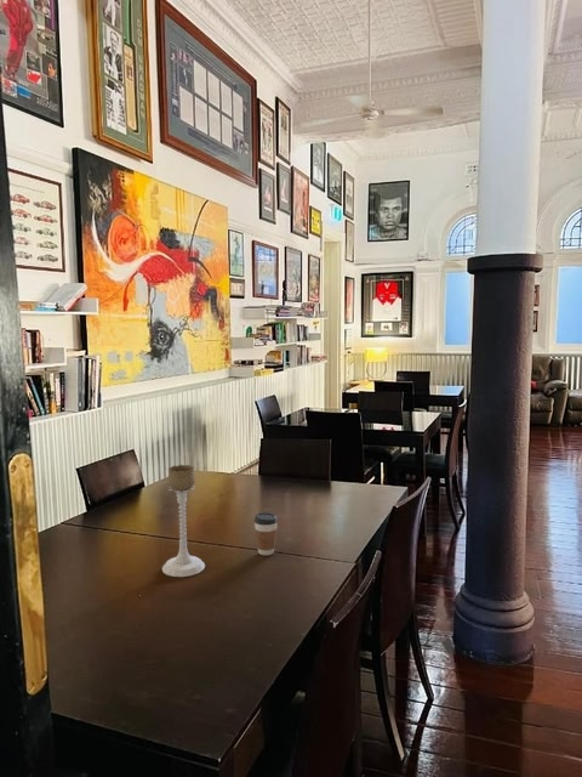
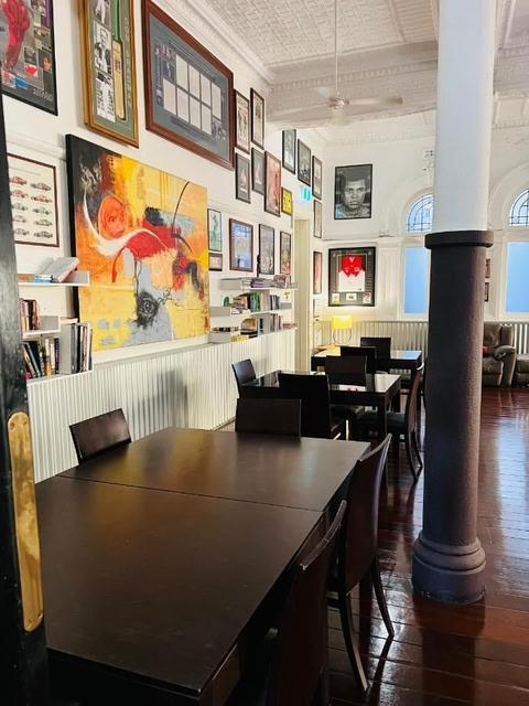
- candle holder [161,464,206,578]
- coffee cup [253,511,279,556]
